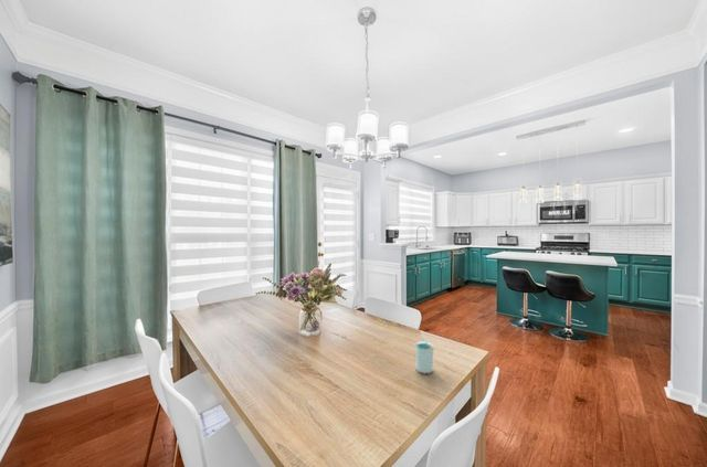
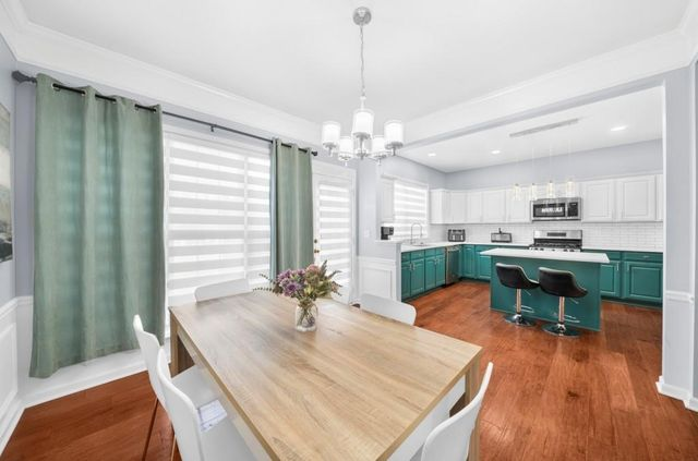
- cup [414,337,434,375]
